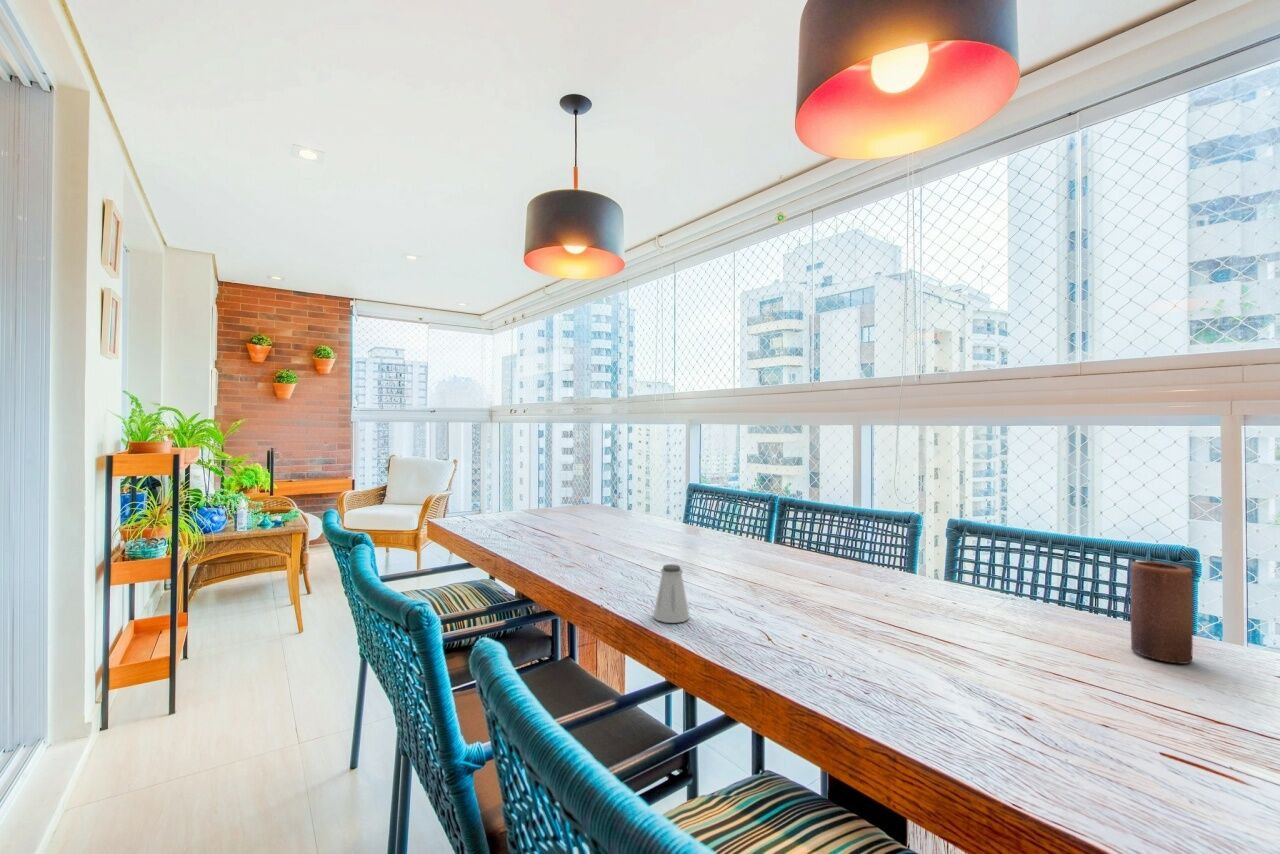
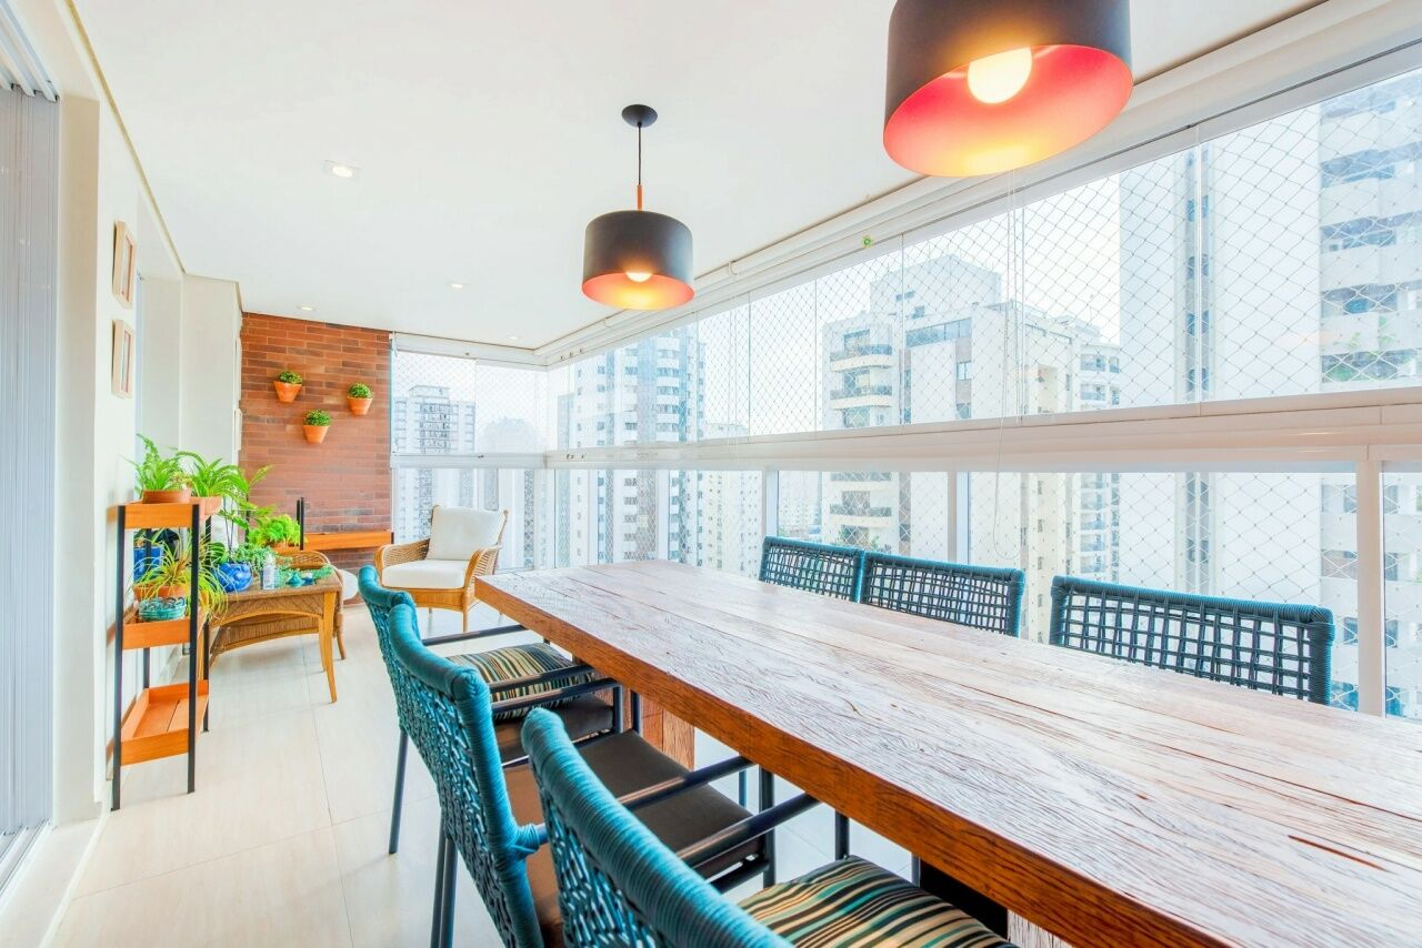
- candle [1129,560,1194,665]
- saltshaker [652,563,691,624]
